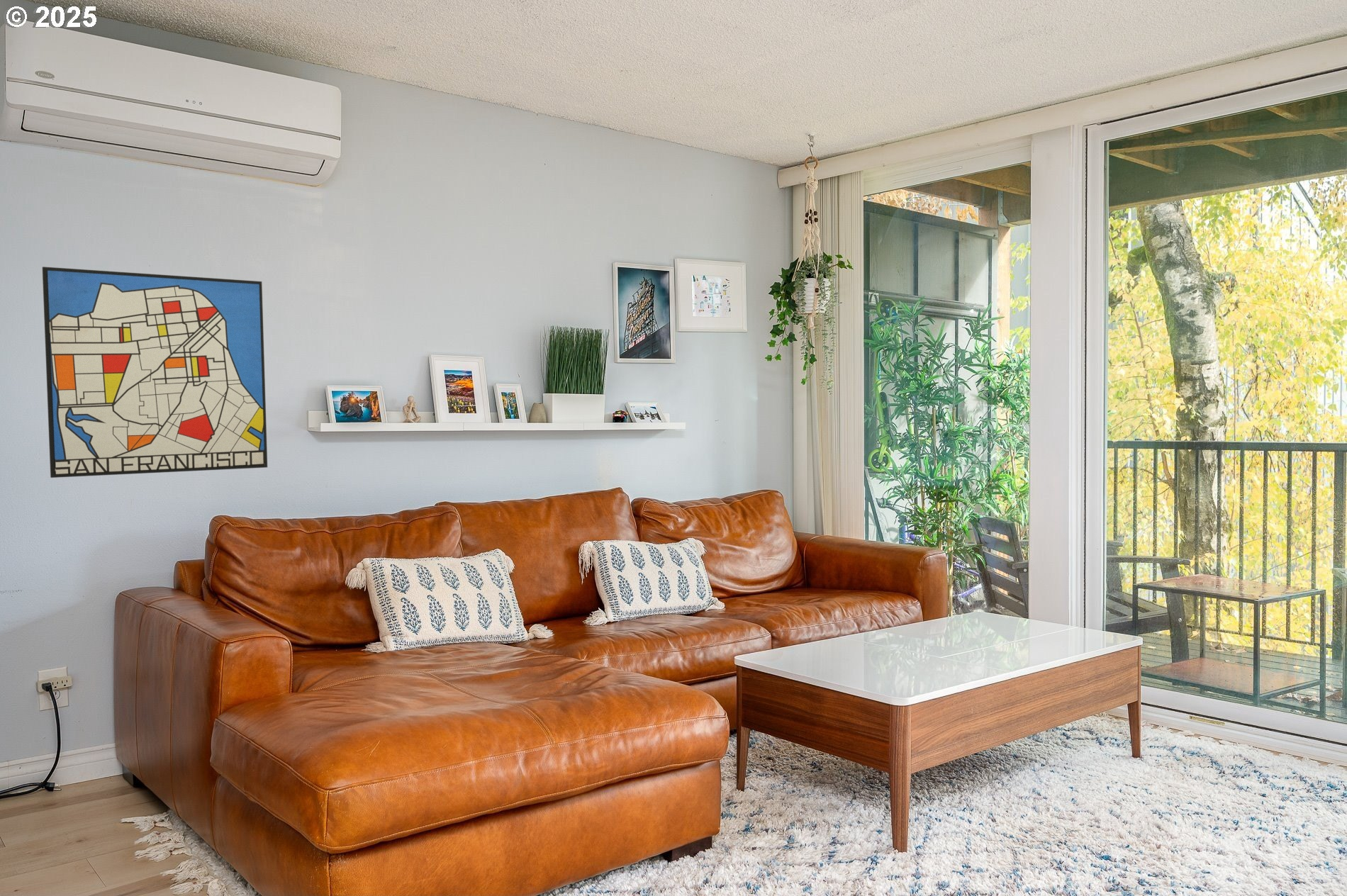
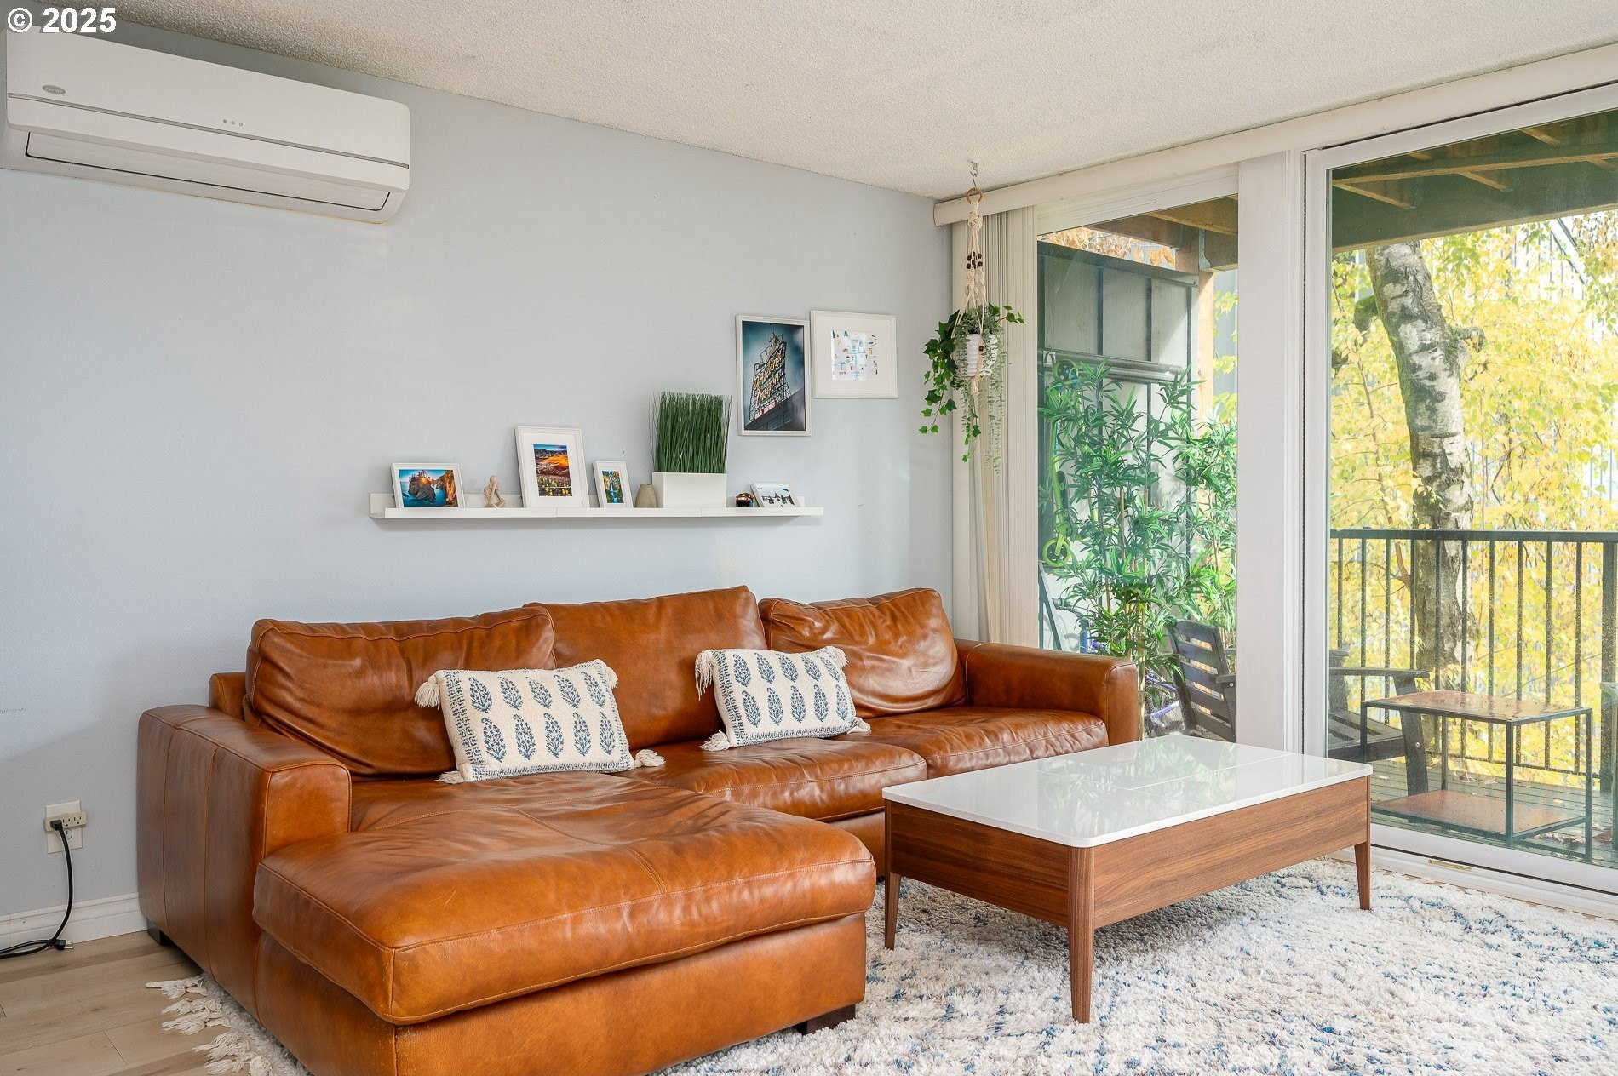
- wall art [42,266,268,478]
